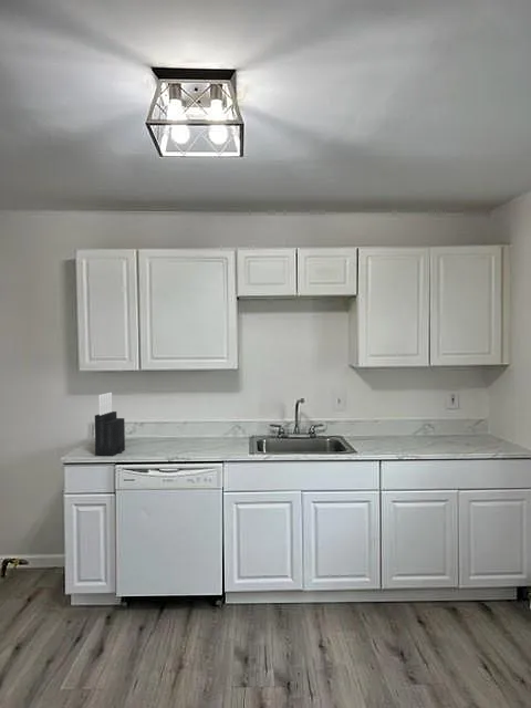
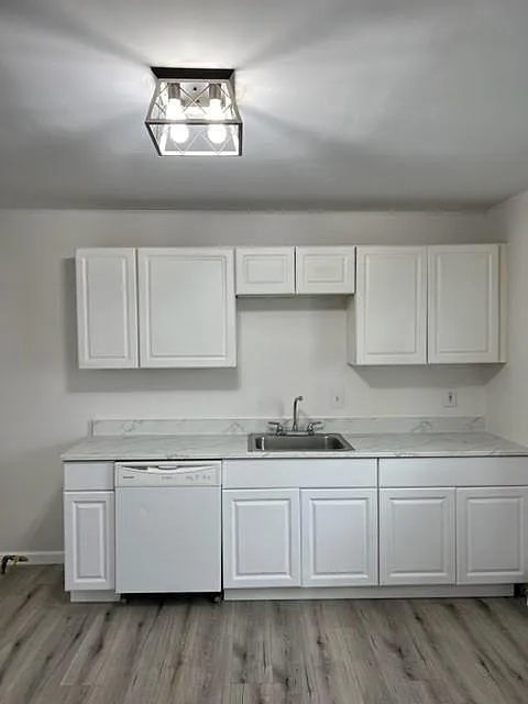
- knife block [94,392,126,457]
